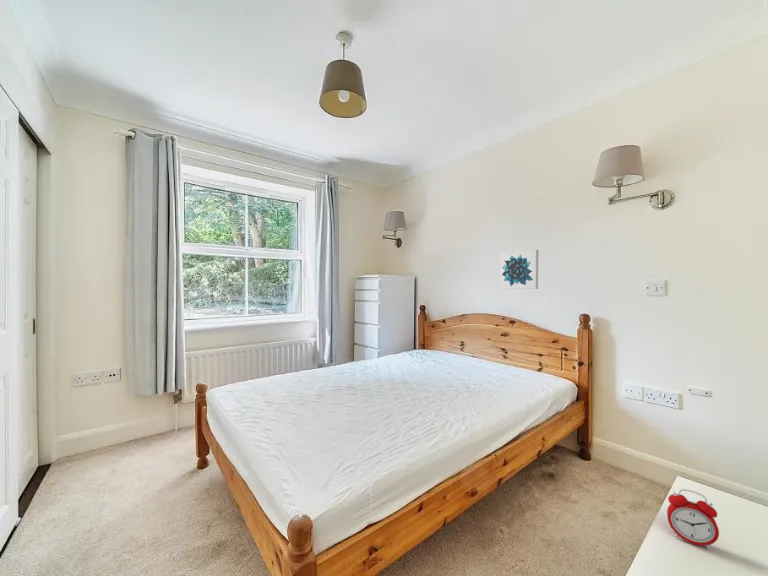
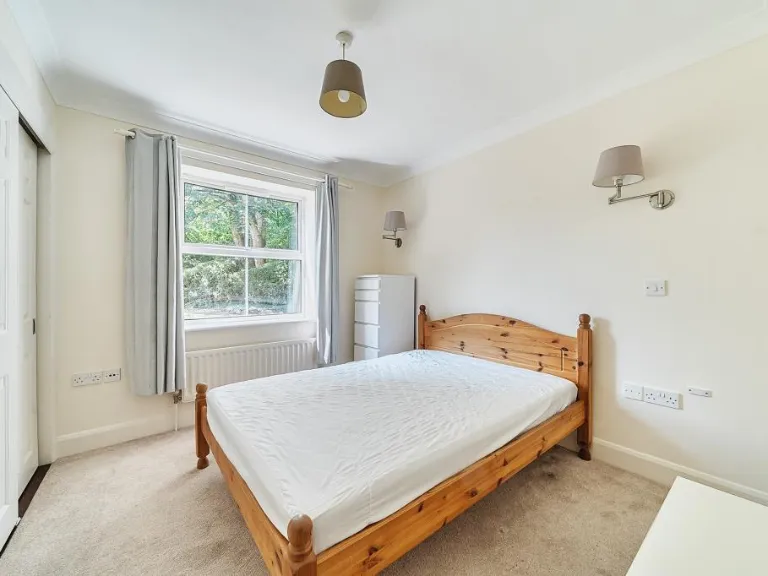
- alarm clock [666,488,720,550]
- wall art [499,249,539,290]
